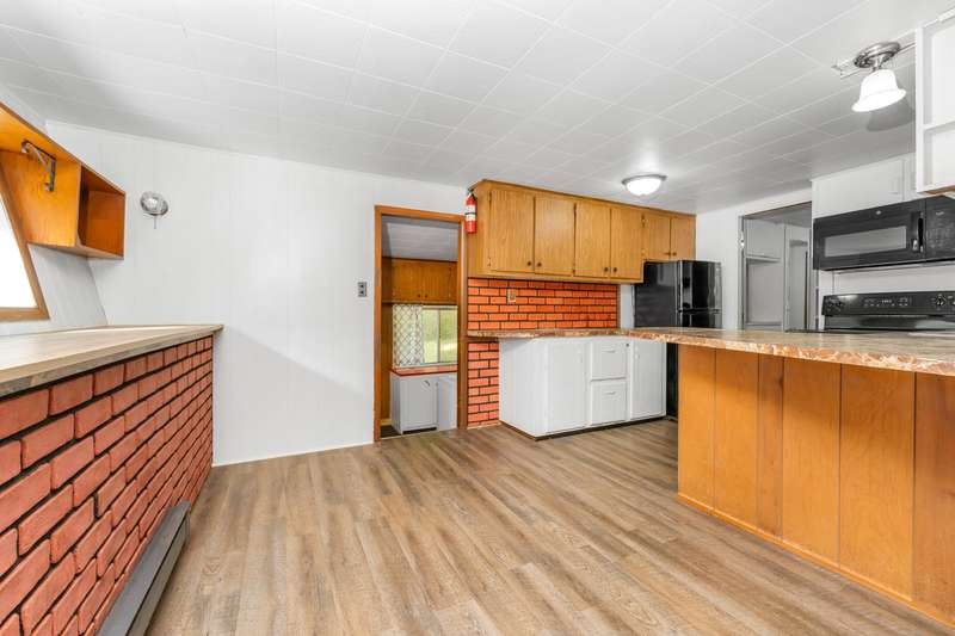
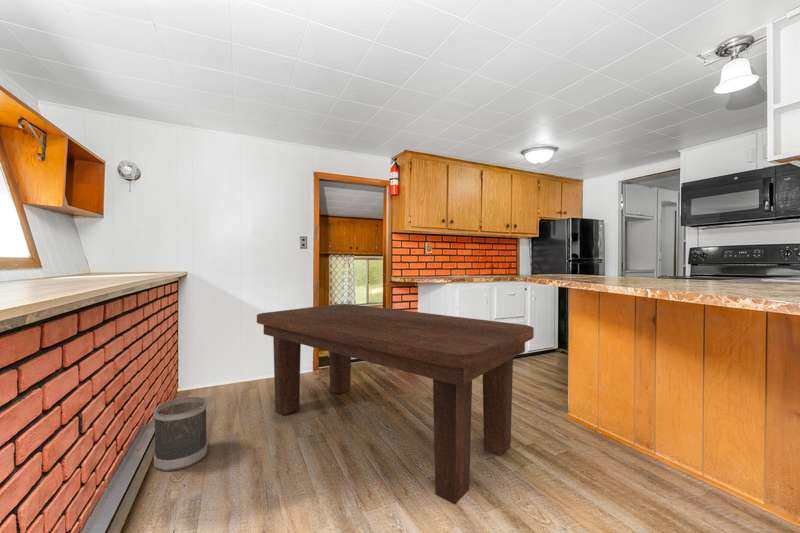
+ wastebasket [153,396,208,472]
+ dining table [256,303,535,505]
